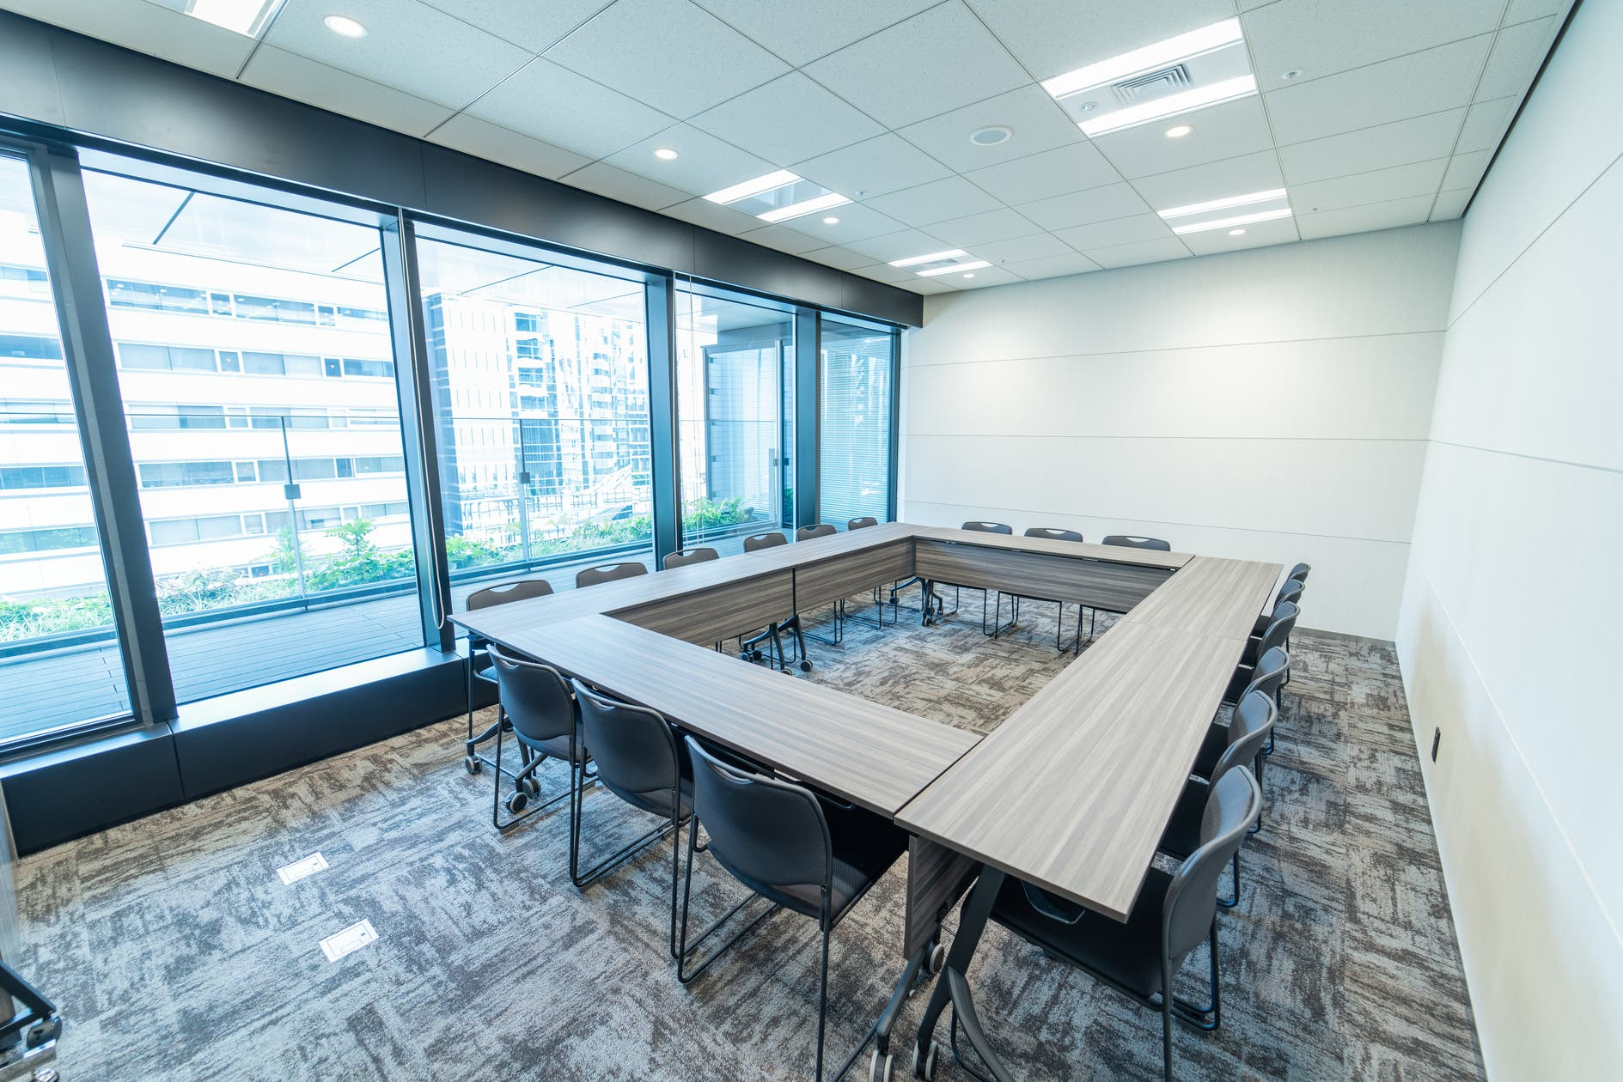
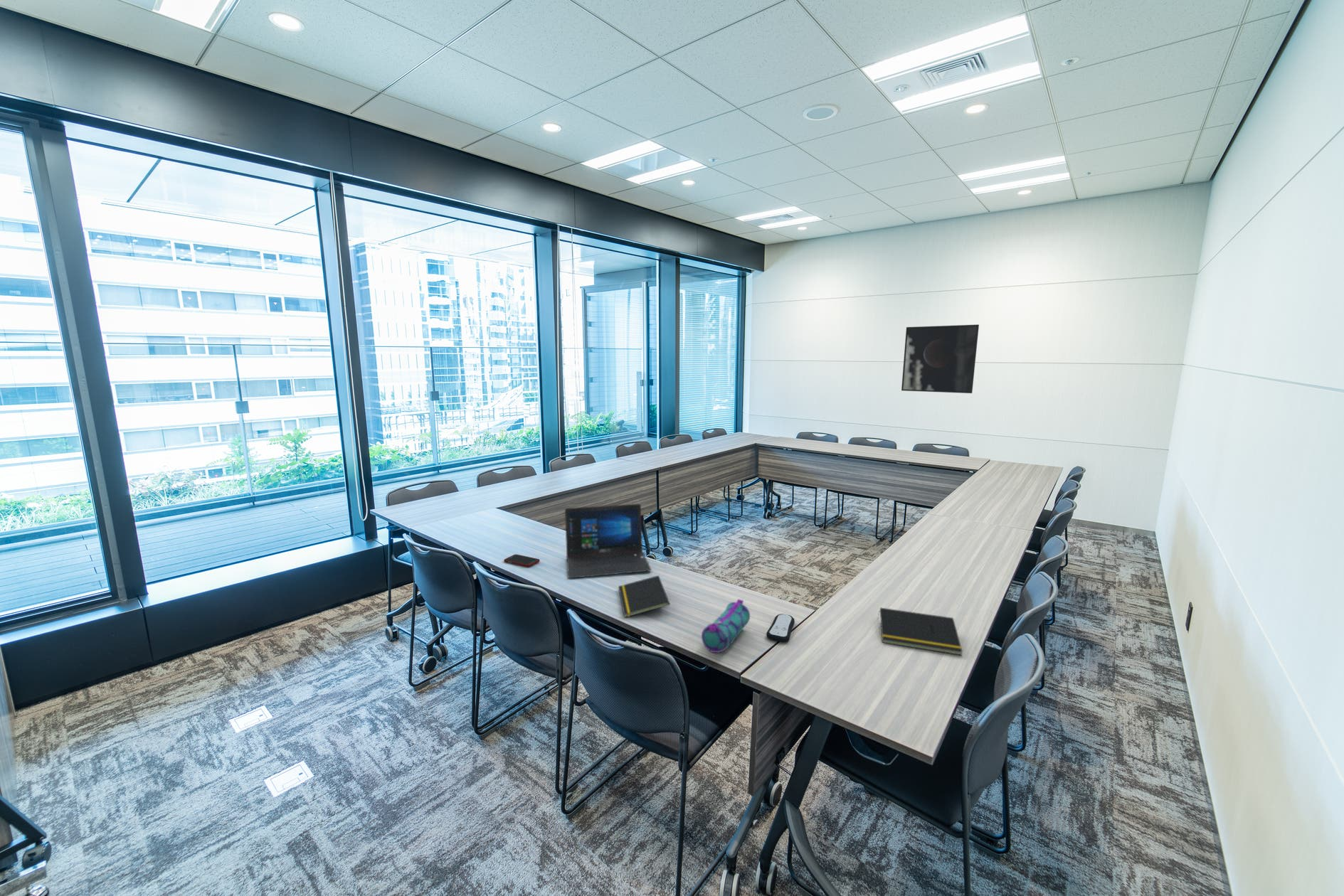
+ notepad [877,607,963,656]
+ remote control [766,613,795,643]
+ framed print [901,324,980,394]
+ laptop [564,503,652,579]
+ notepad [618,575,670,618]
+ cell phone [503,554,541,567]
+ pencil case [701,598,751,654]
